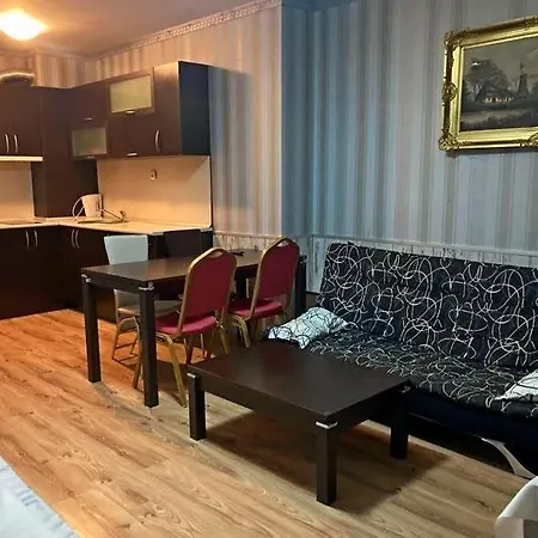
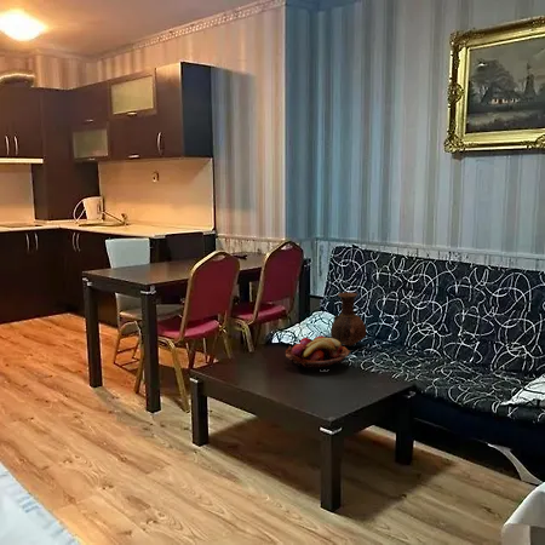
+ vase [329,291,367,348]
+ fruit basket [285,335,351,372]
